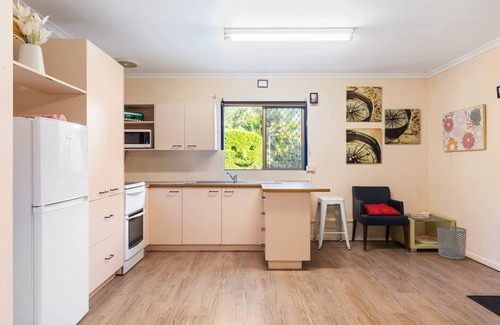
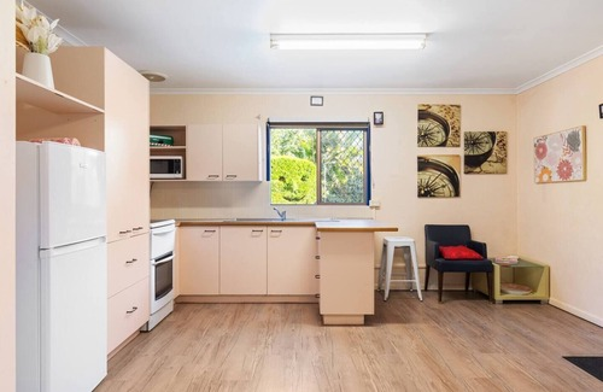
- waste bin [436,225,467,261]
